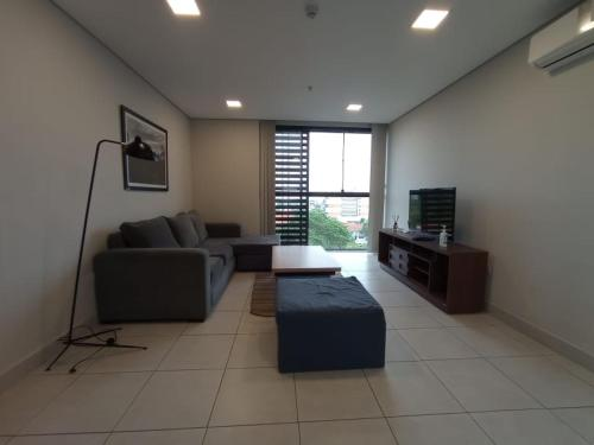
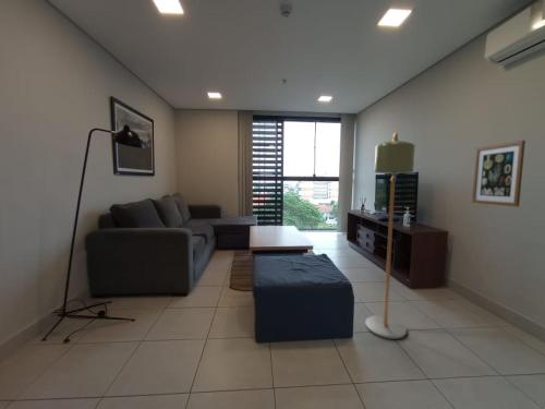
+ wall art [471,140,526,207]
+ floor lamp [364,131,416,340]
